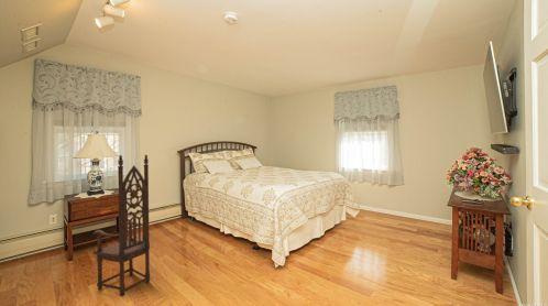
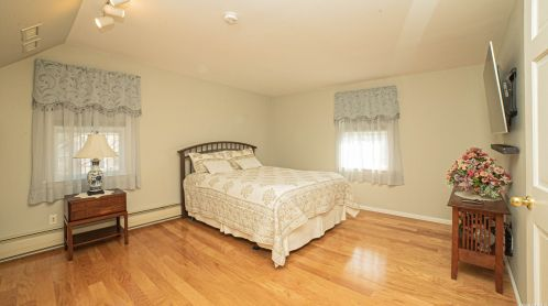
- chair [92,154,151,297]
